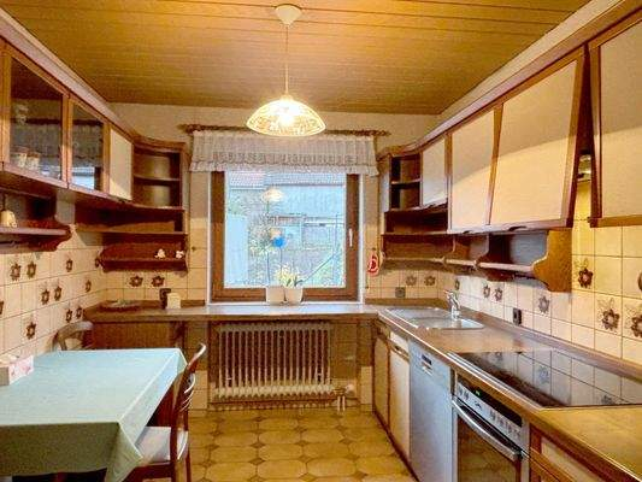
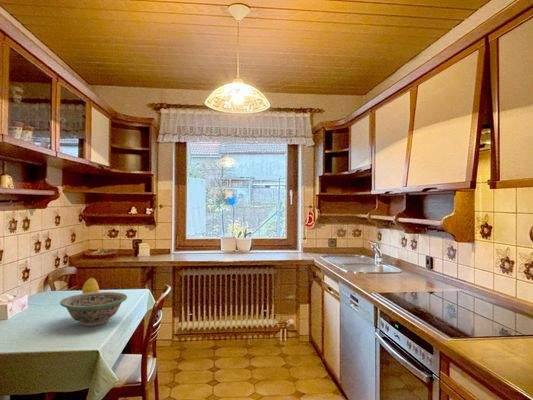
+ decorative bowl [59,291,128,327]
+ fruit [81,276,100,294]
